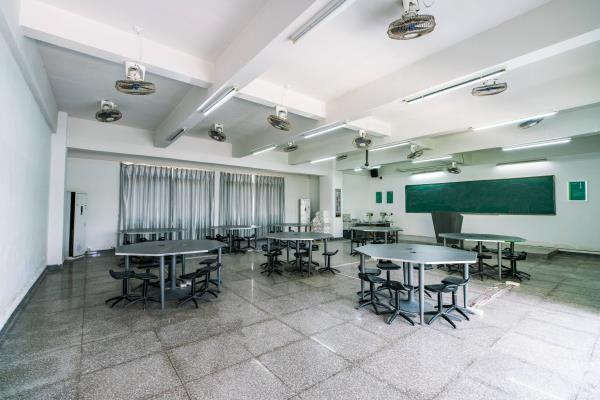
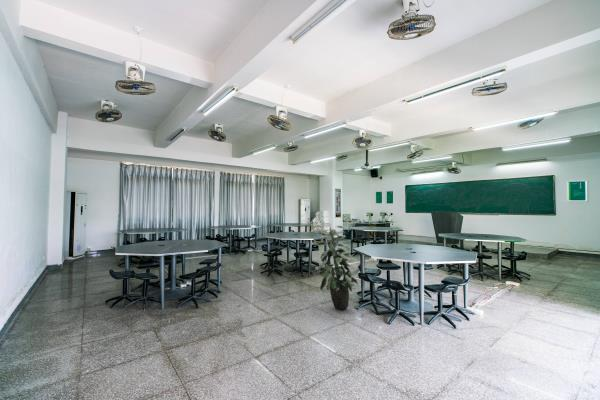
+ indoor plant [312,225,361,310]
